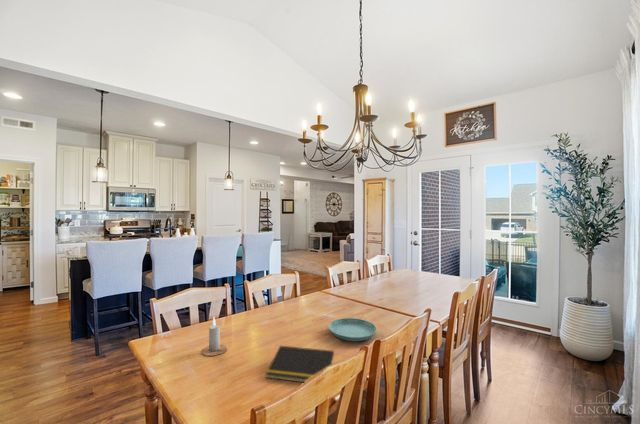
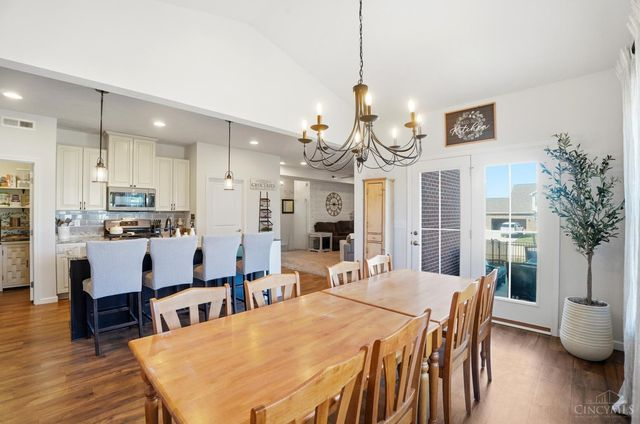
- candle [201,316,228,357]
- notepad [264,345,335,383]
- saucer [328,317,377,342]
